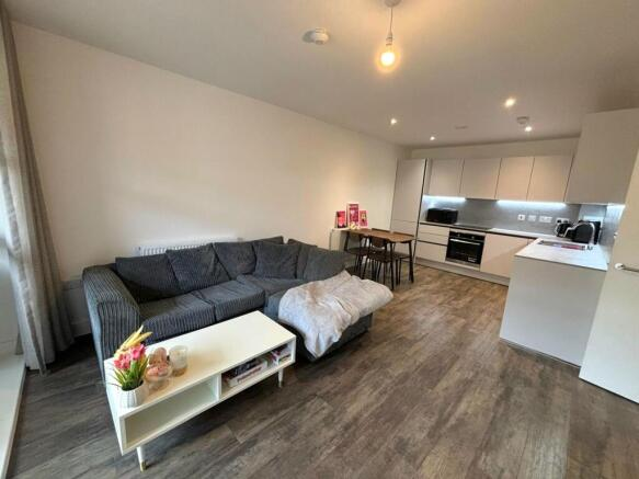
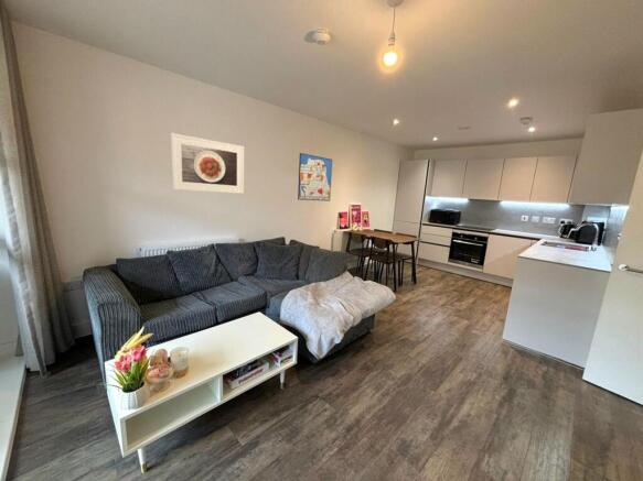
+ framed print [170,132,245,195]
+ wall art [297,152,333,203]
